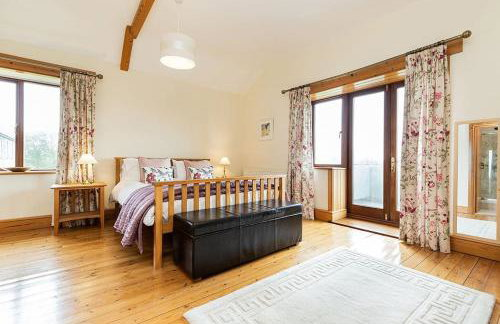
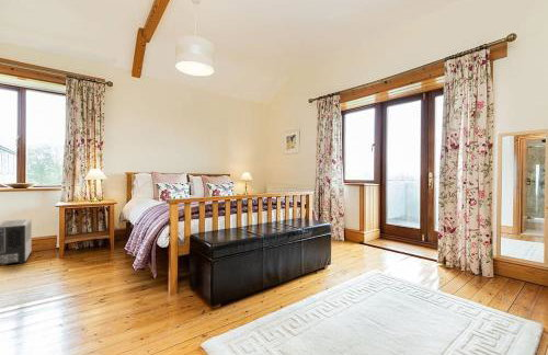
+ air purifier [0,218,33,267]
